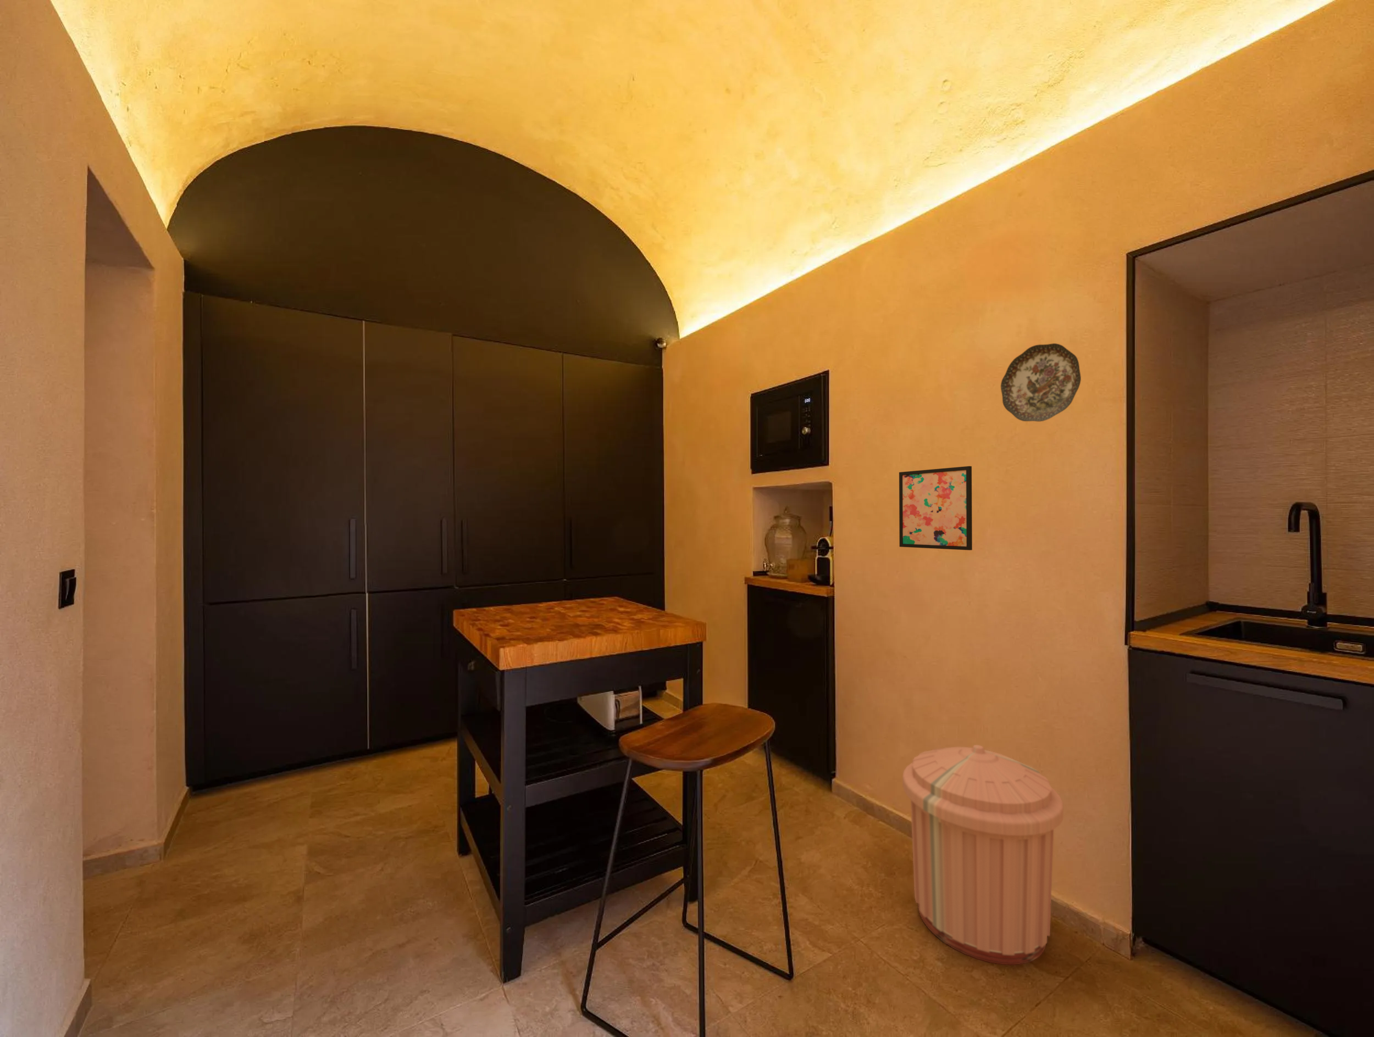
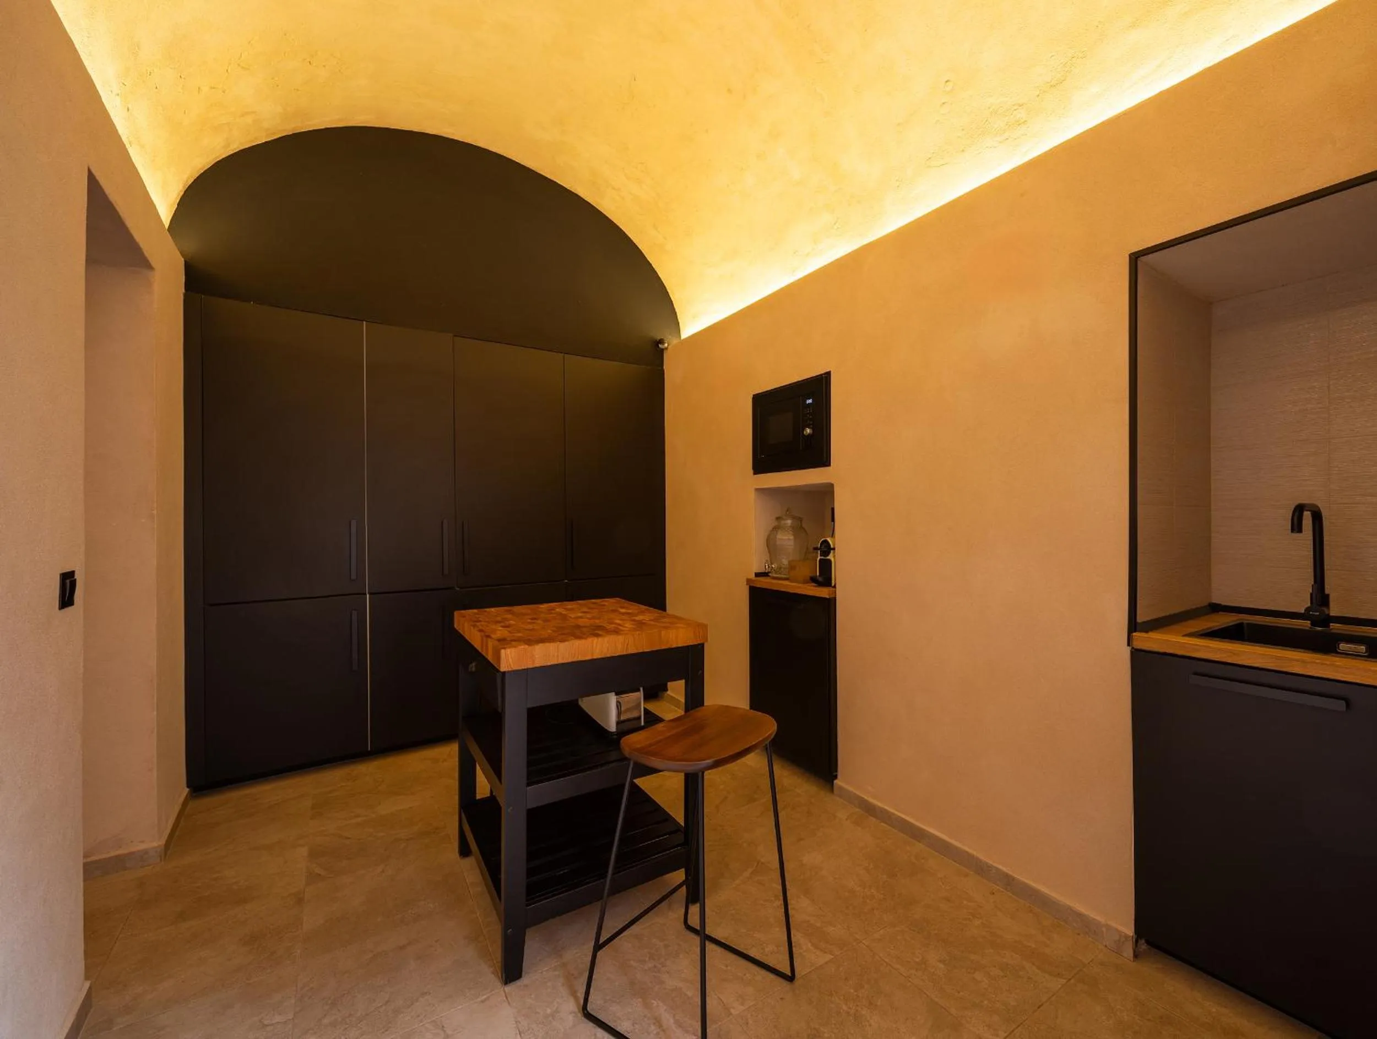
- trash can [902,744,1065,965]
- decorative plate [1000,343,1082,422]
- wall art [899,466,973,551]
